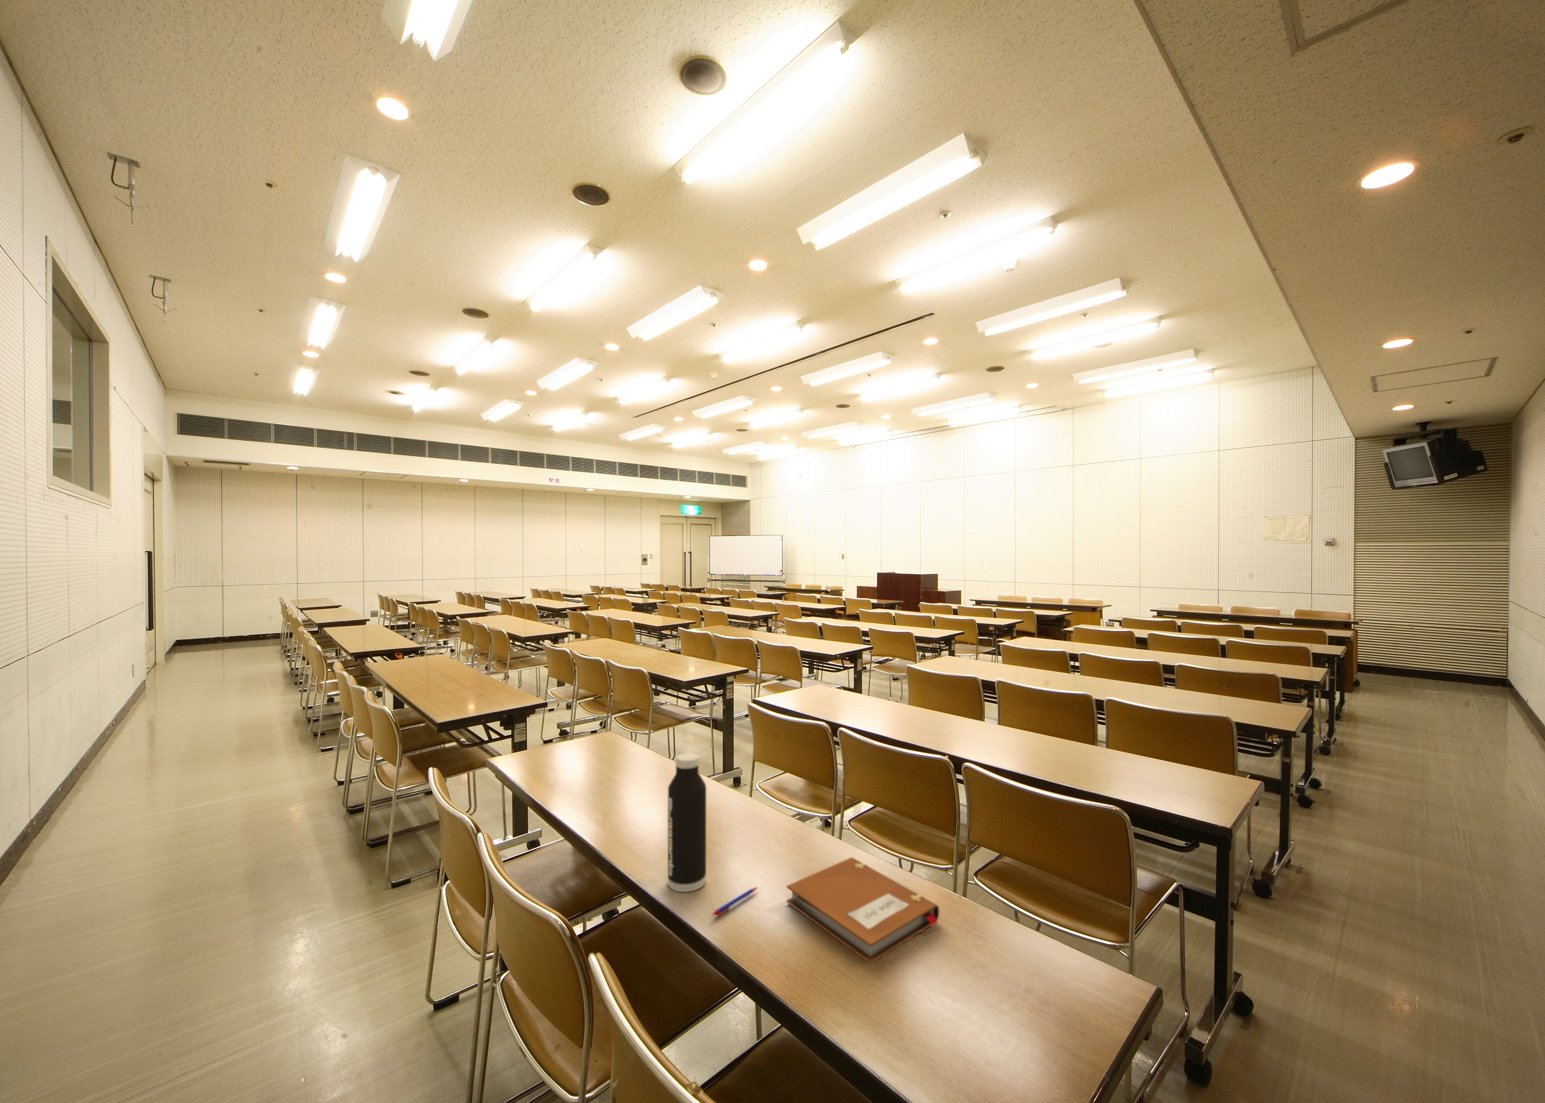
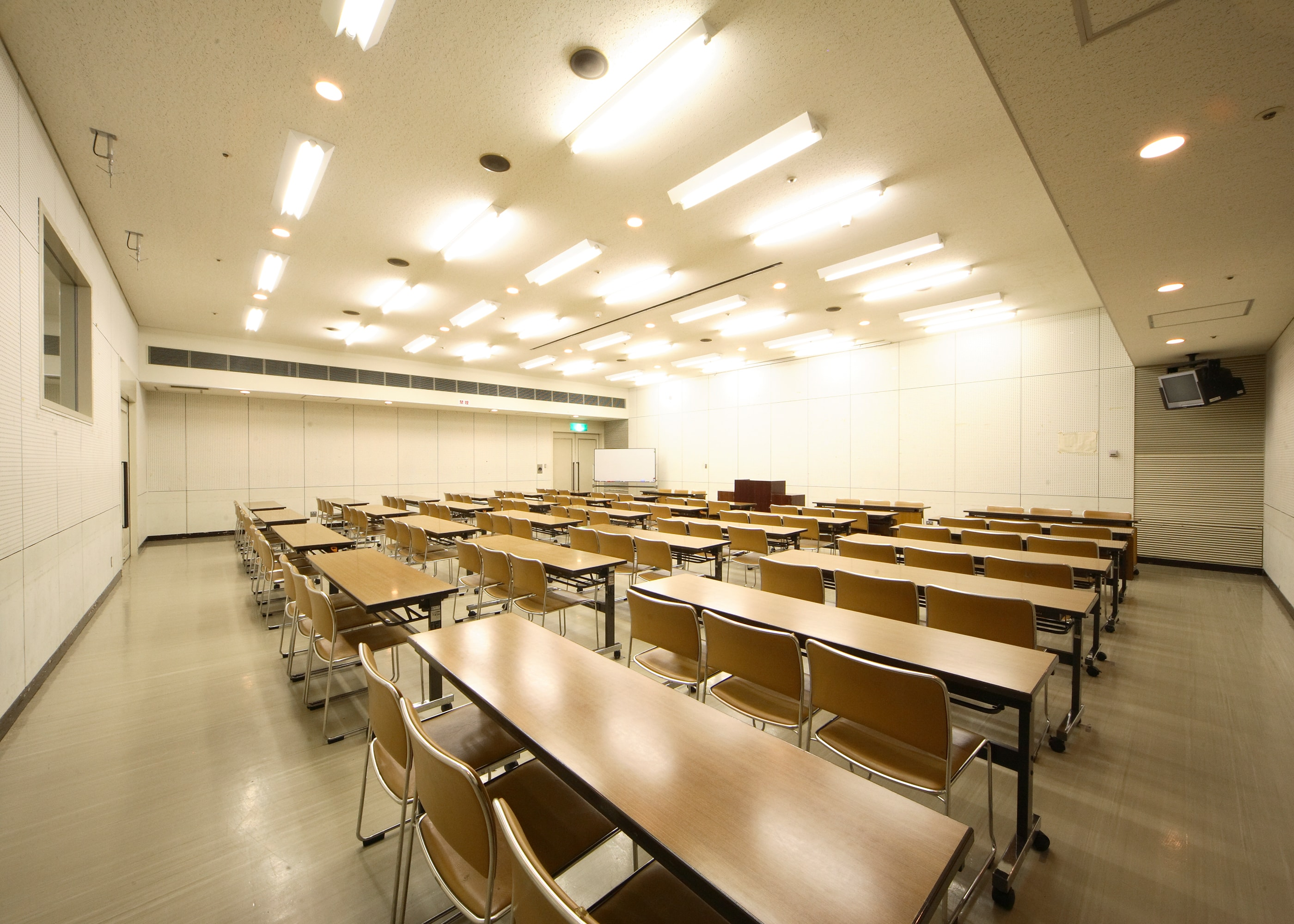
- water bottle [667,753,707,893]
- notebook [787,857,940,965]
- pen [712,887,758,917]
